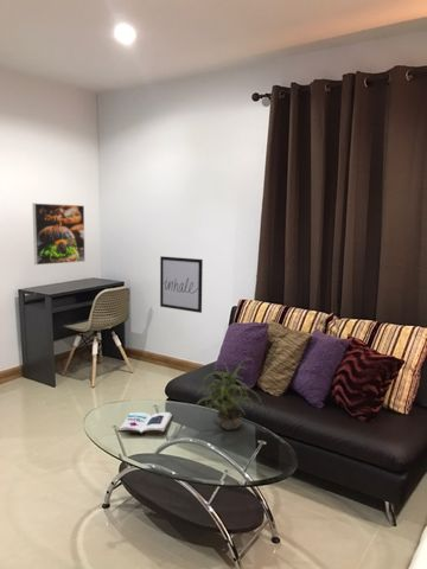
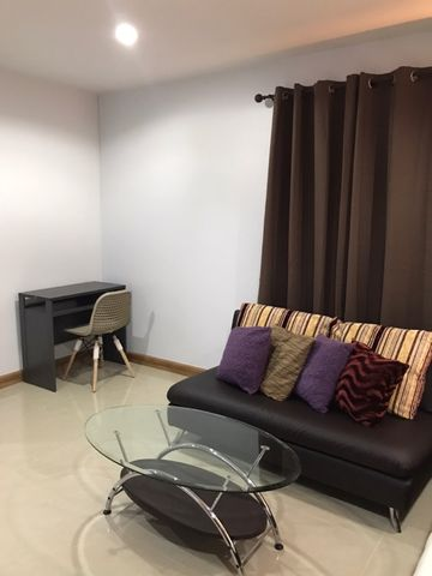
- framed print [31,203,87,266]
- wall art [159,255,204,314]
- book [116,411,174,435]
- potted plant [193,357,262,430]
